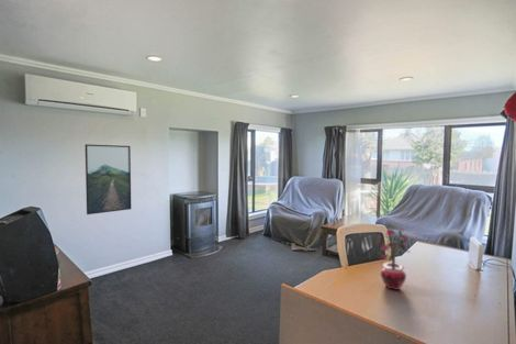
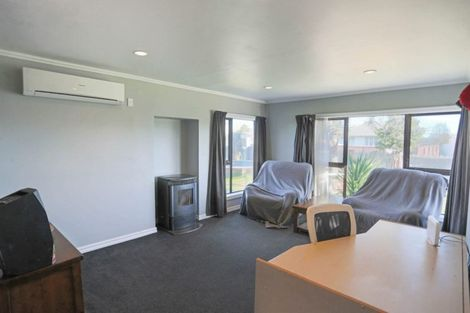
- potted plant [372,226,412,291]
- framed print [85,143,132,215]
